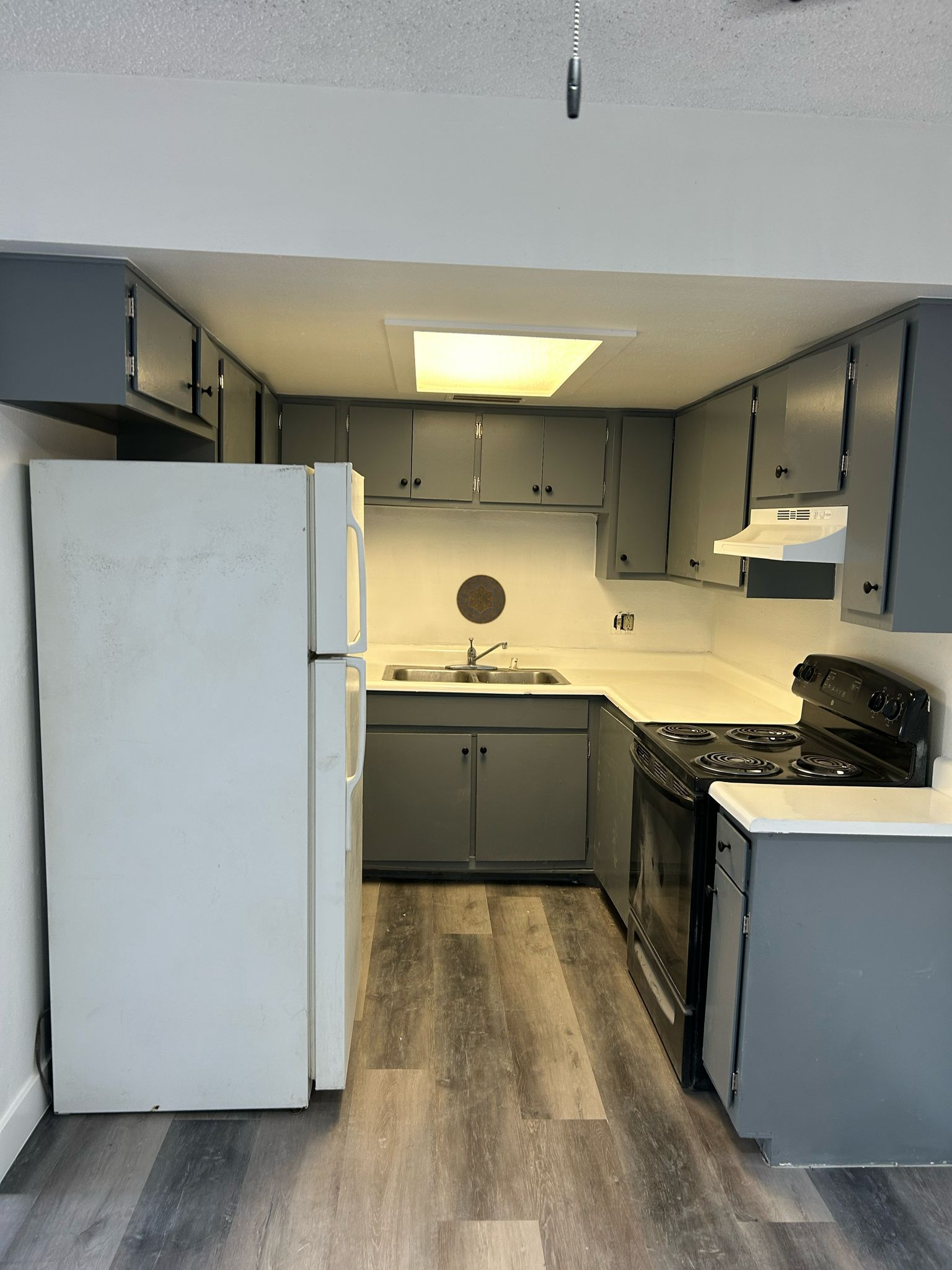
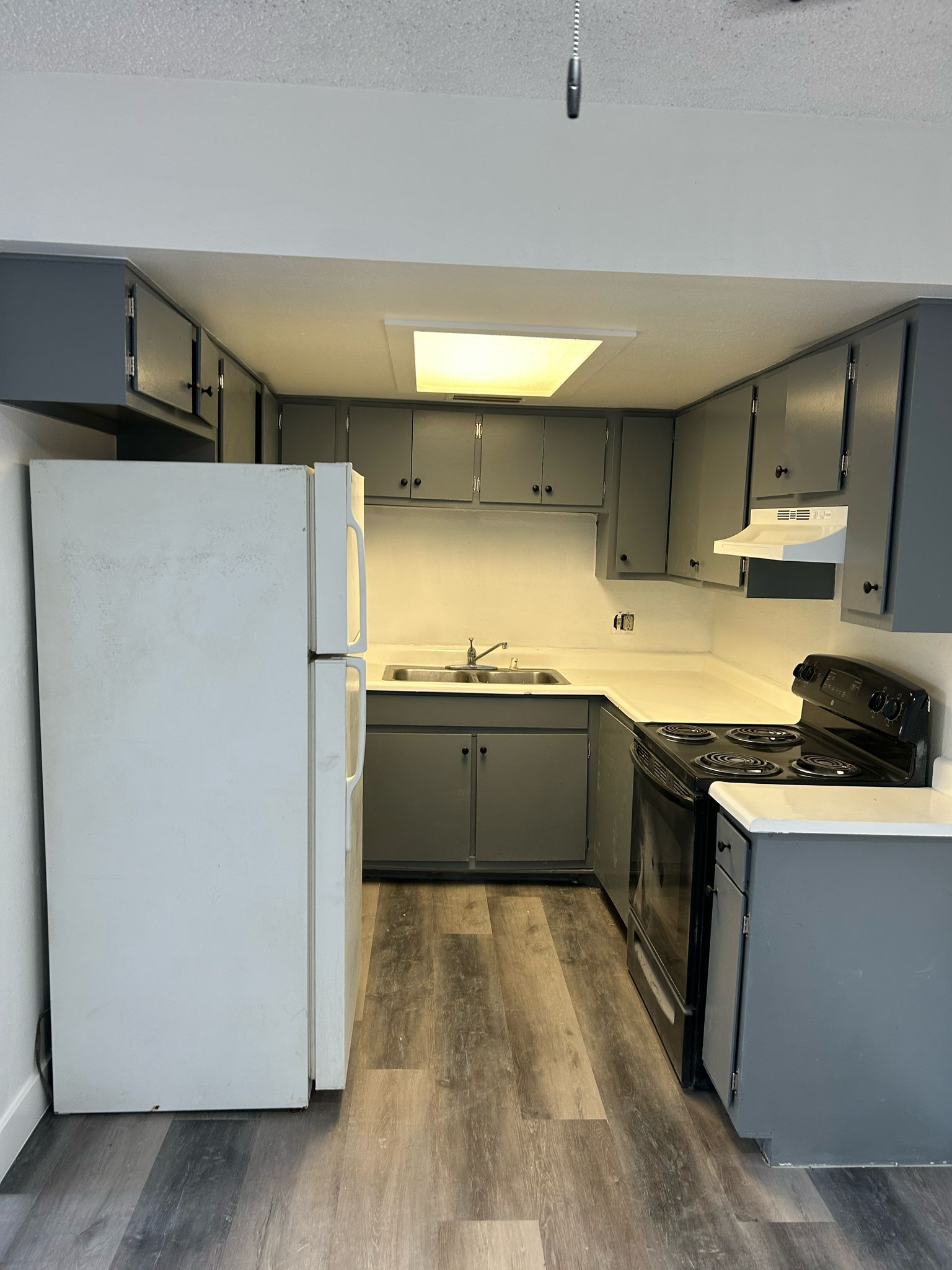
- decorative plate [456,574,506,625]
